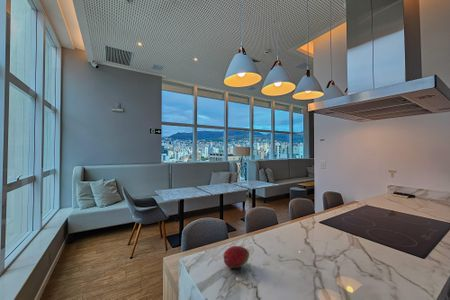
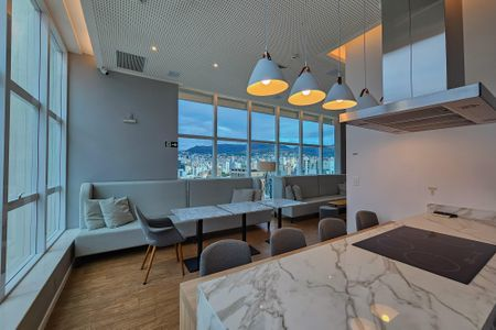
- fruit [223,245,250,269]
